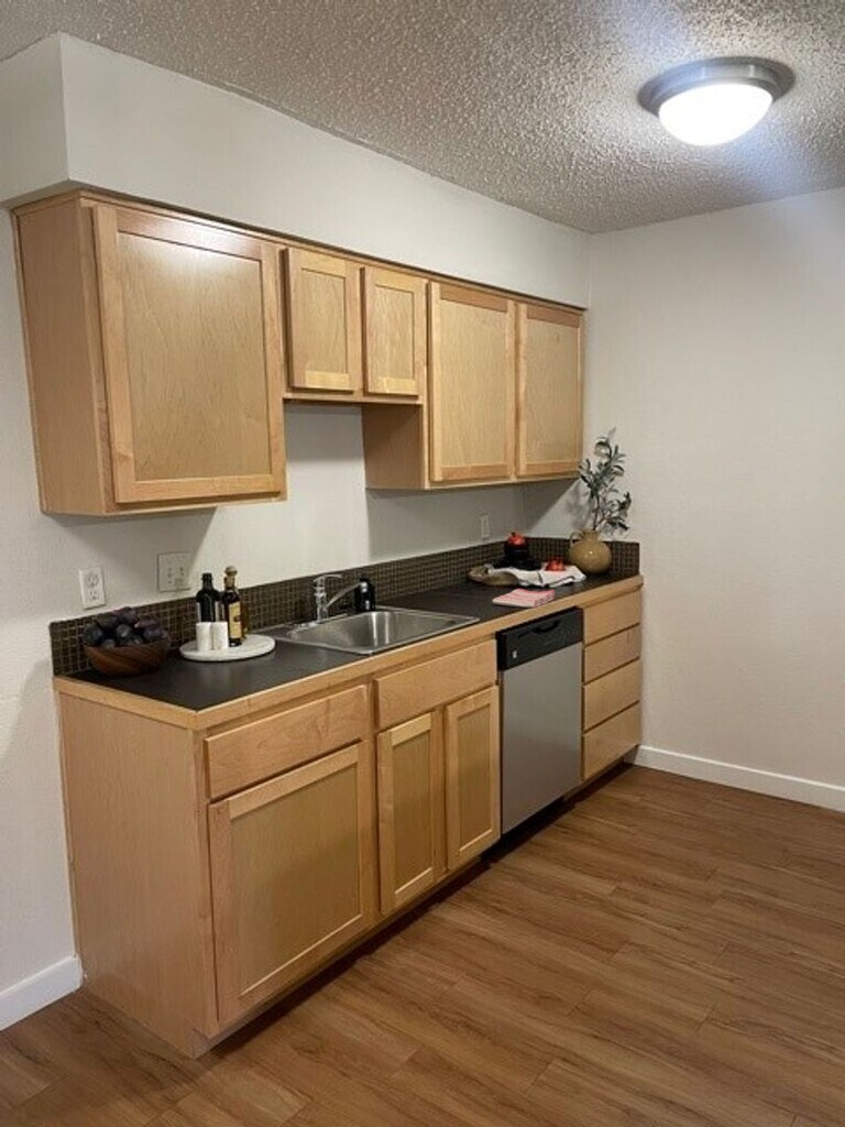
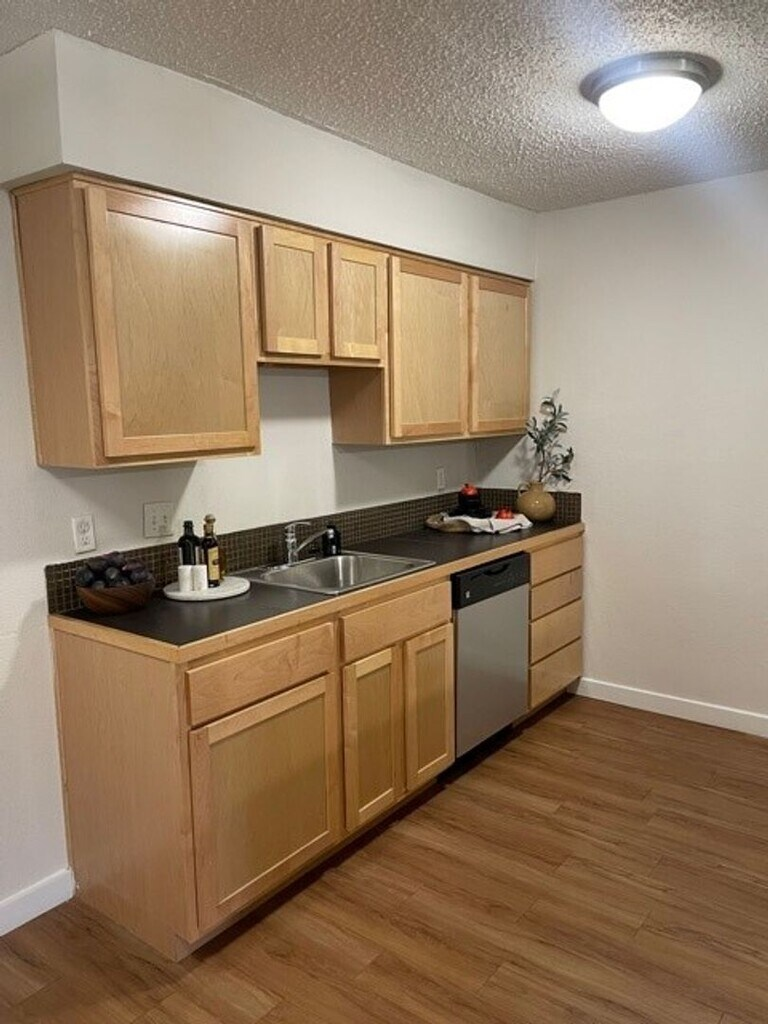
- dish towel [492,588,556,610]
